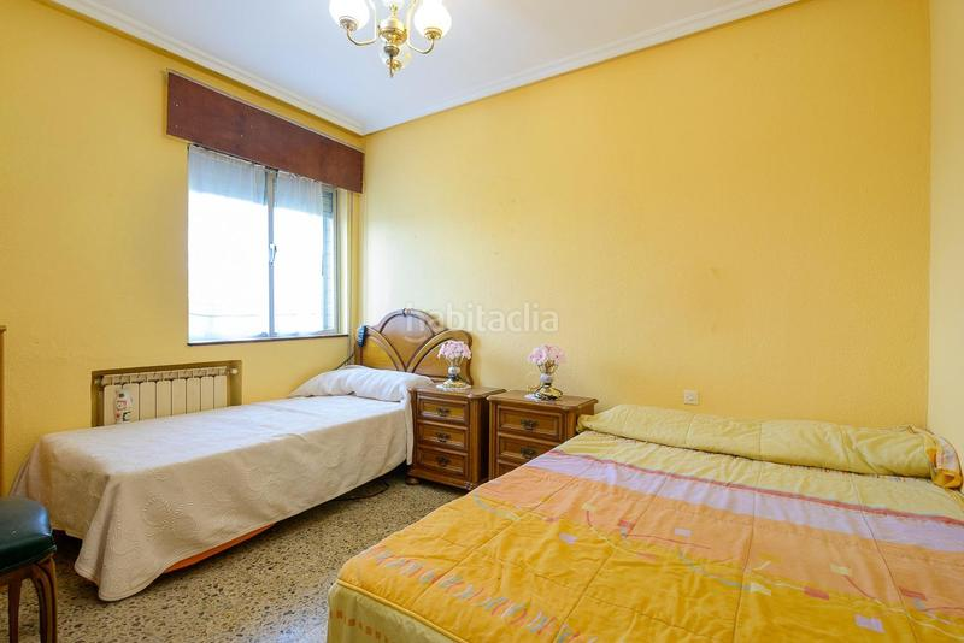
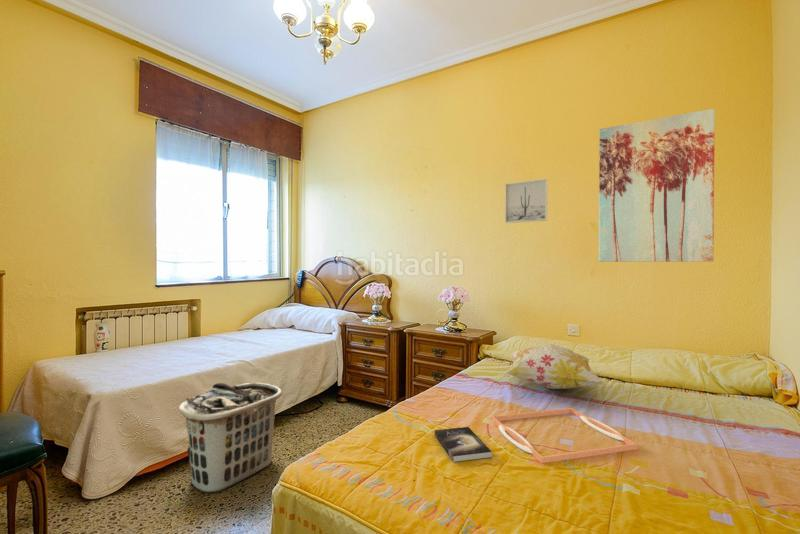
+ decorative pillow [504,343,605,390]
+ clothes hamper [177,382,283,493]
+ serving tray [491,407,639,464]
+ wall art [598,108,716,263]
+ wall art [504,178,548,224]
+ book [434,426,493,463]
